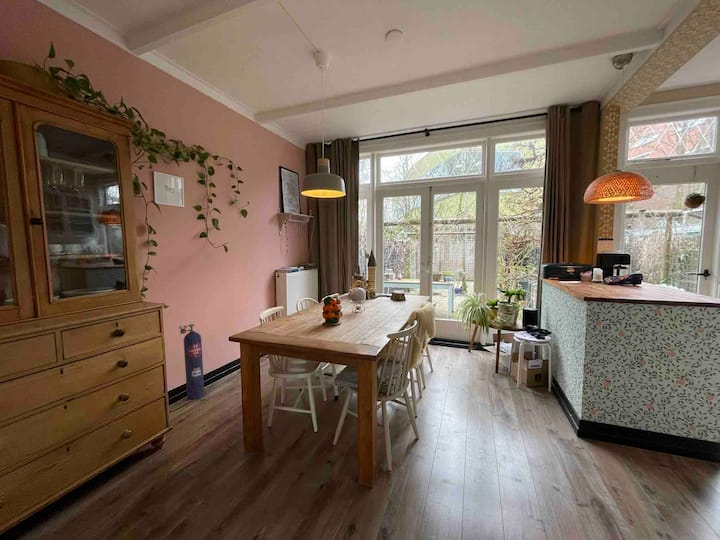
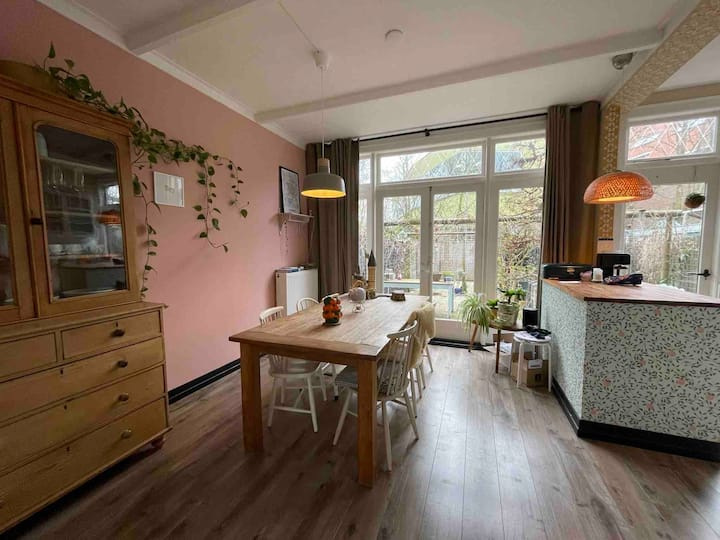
- gas cylinder [178,323,205,400]
